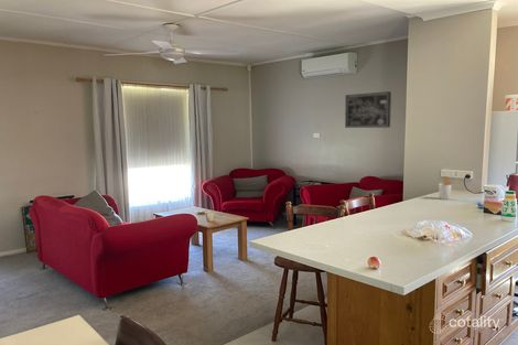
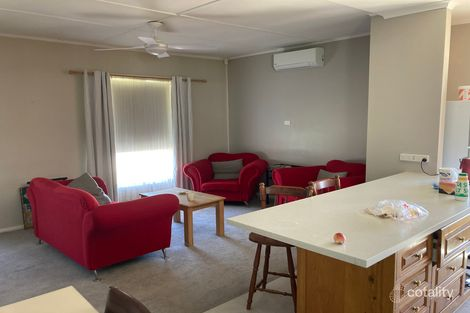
- wall art [344,90,392,129]
- utensil holder [438,175,458,201]
